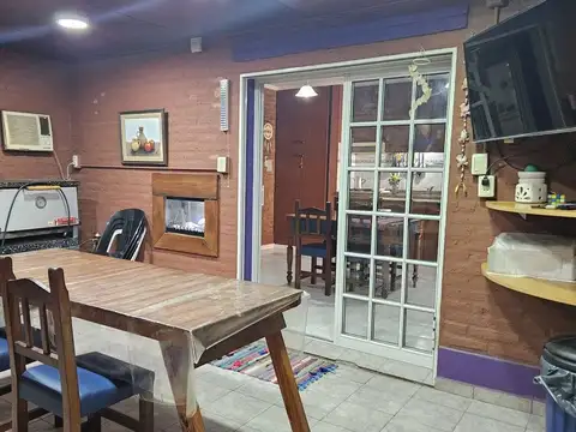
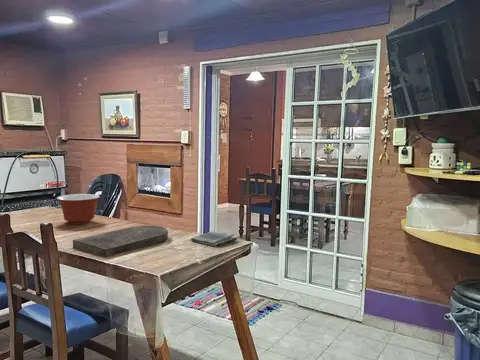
+ dish towel [190,230,238,248]
+ cutting board [72,225,169,258]
+ mixing bowl [56,193,101,225]
